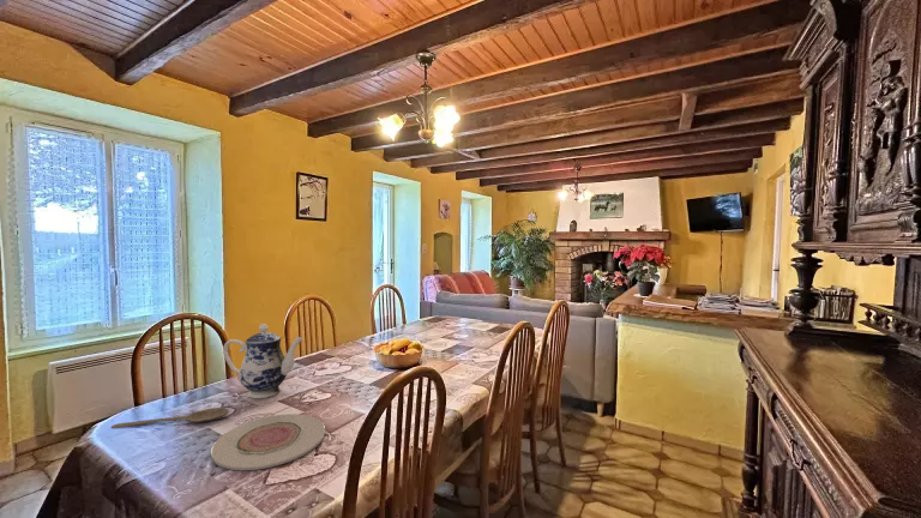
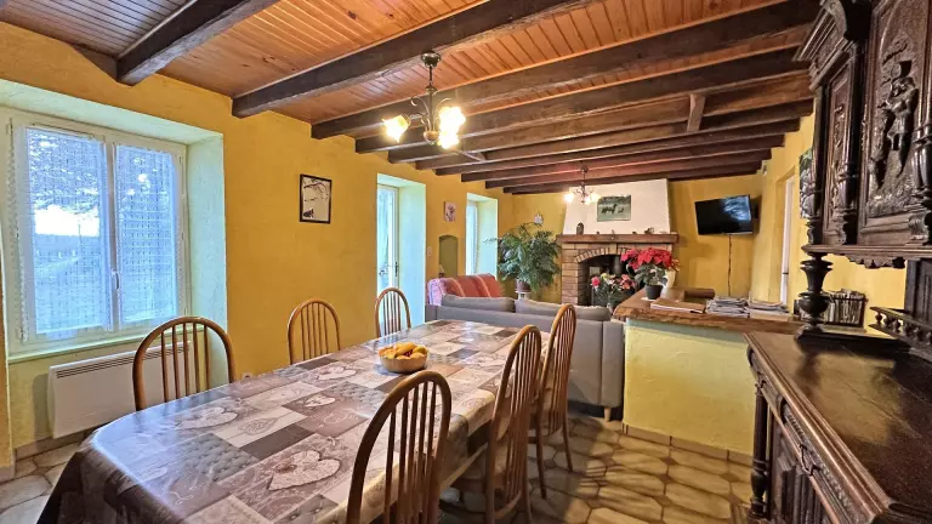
- teapot [222,323,305,399]
- wooden spoon [109,406,229,429]
- plate [210,412,326,471]
